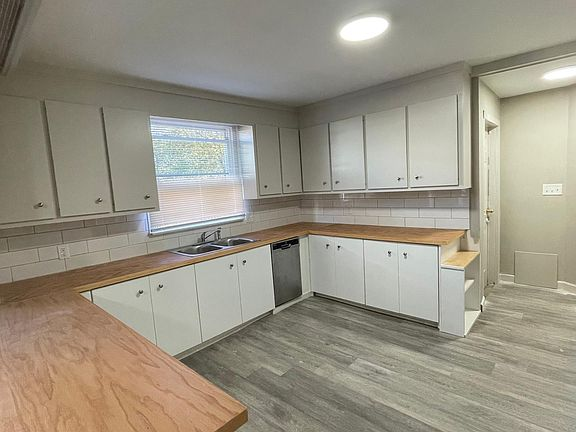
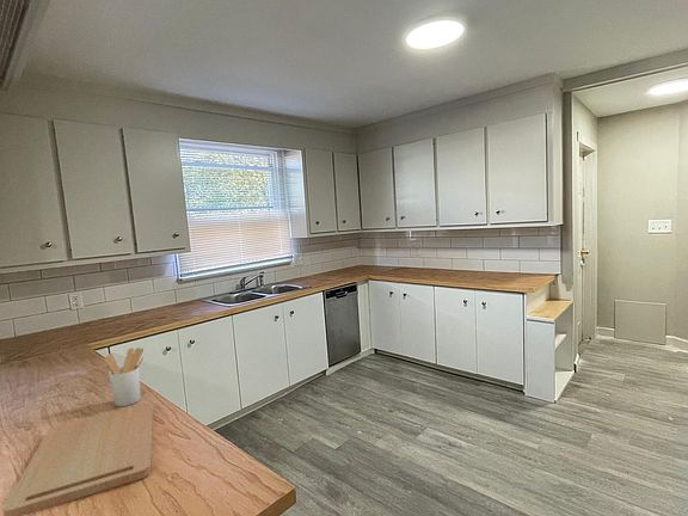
+ utensil holder [103,346,145,407]
+ cutting board [2,403,154,516]
